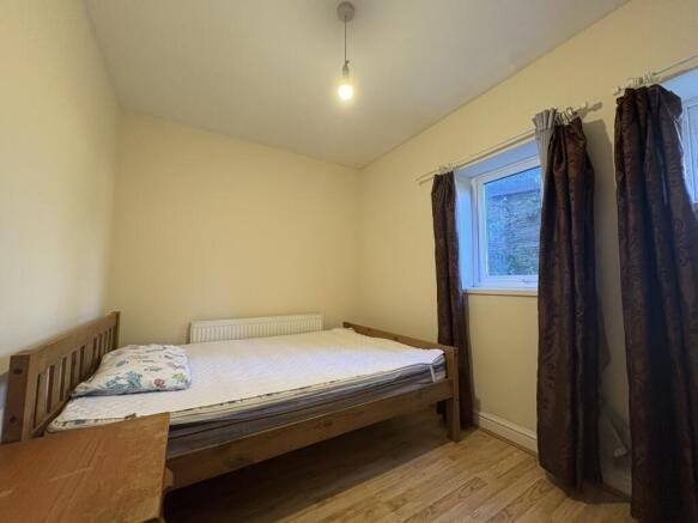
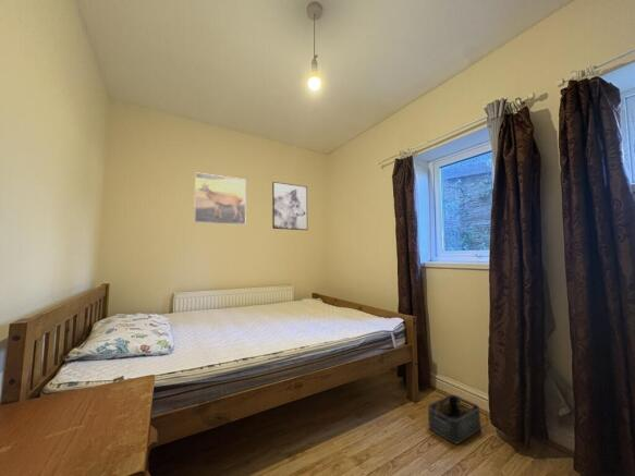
+ storage bin [427,393,481,446]
+ wall art [271,181,308,231]
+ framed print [193,171,247,227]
